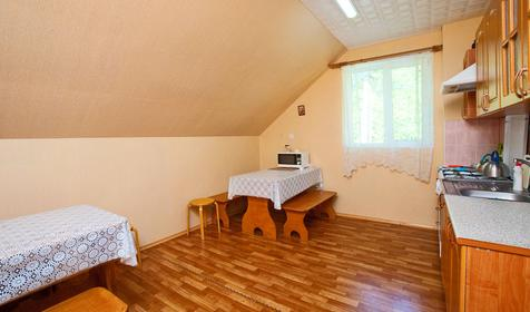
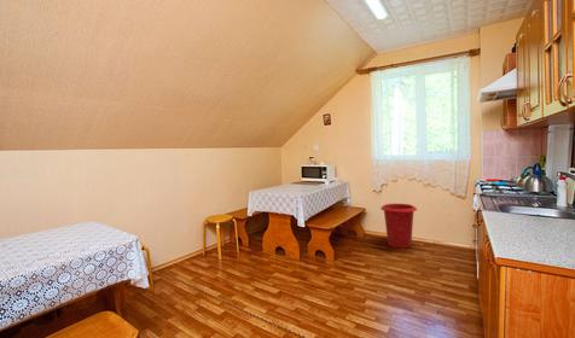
+ waste bin [379,203,418,249]
